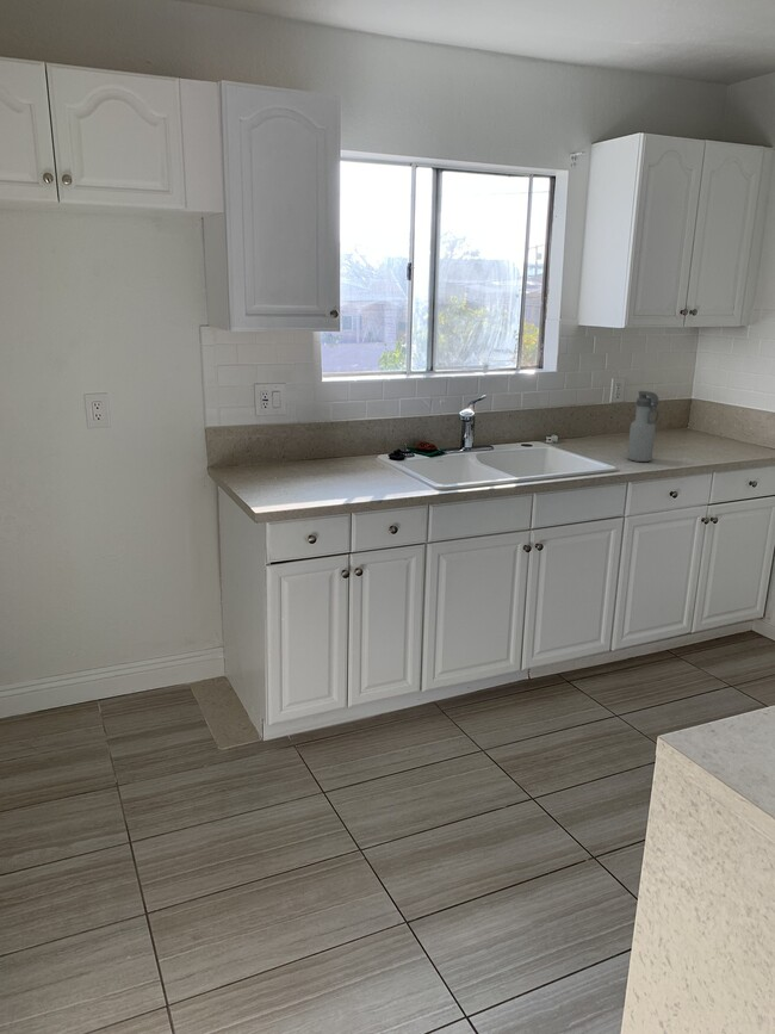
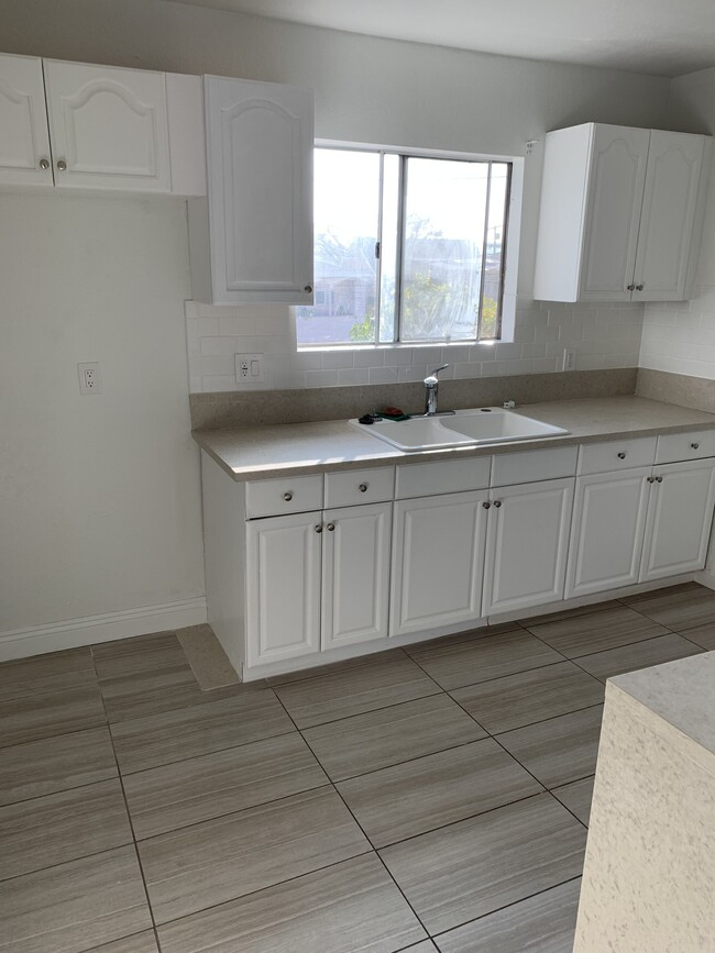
- water bottle [626,390,661,463]
